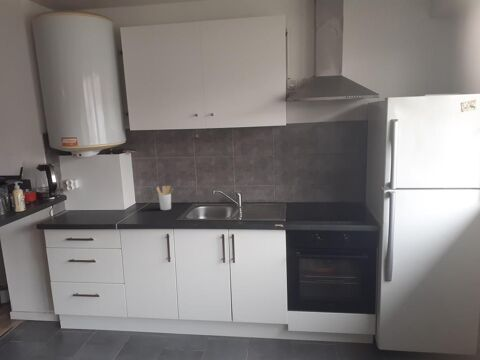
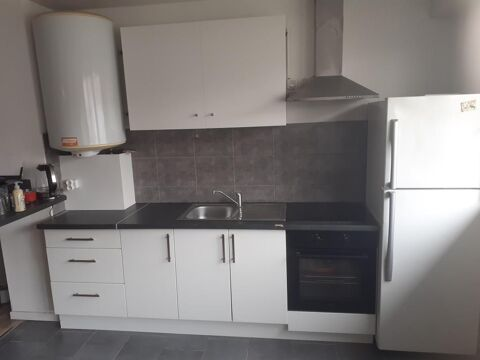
- utensil holder [155,185,174,211]
